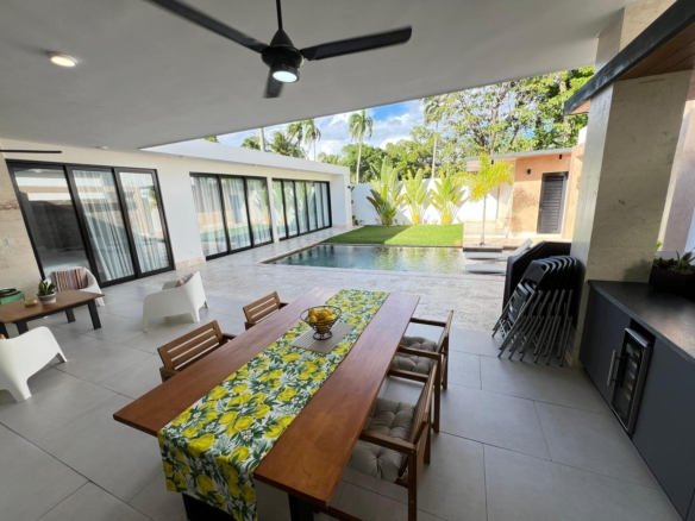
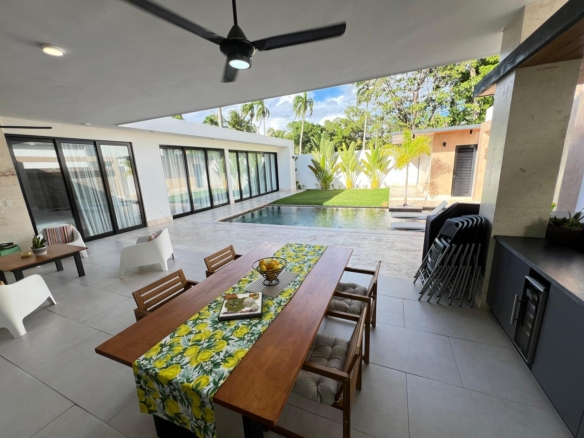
+ dinner plate [217,291,264,321]
